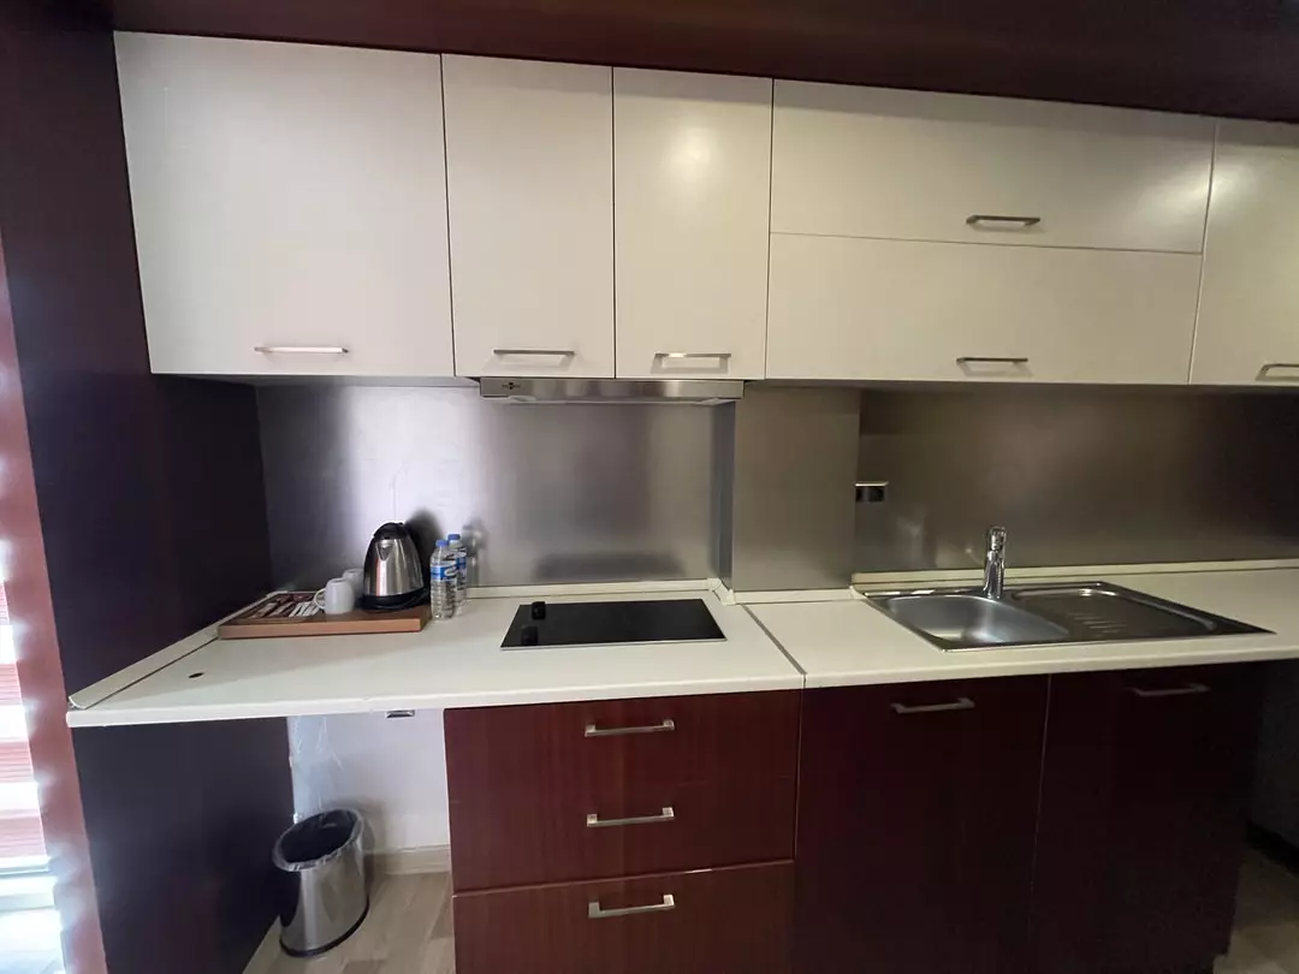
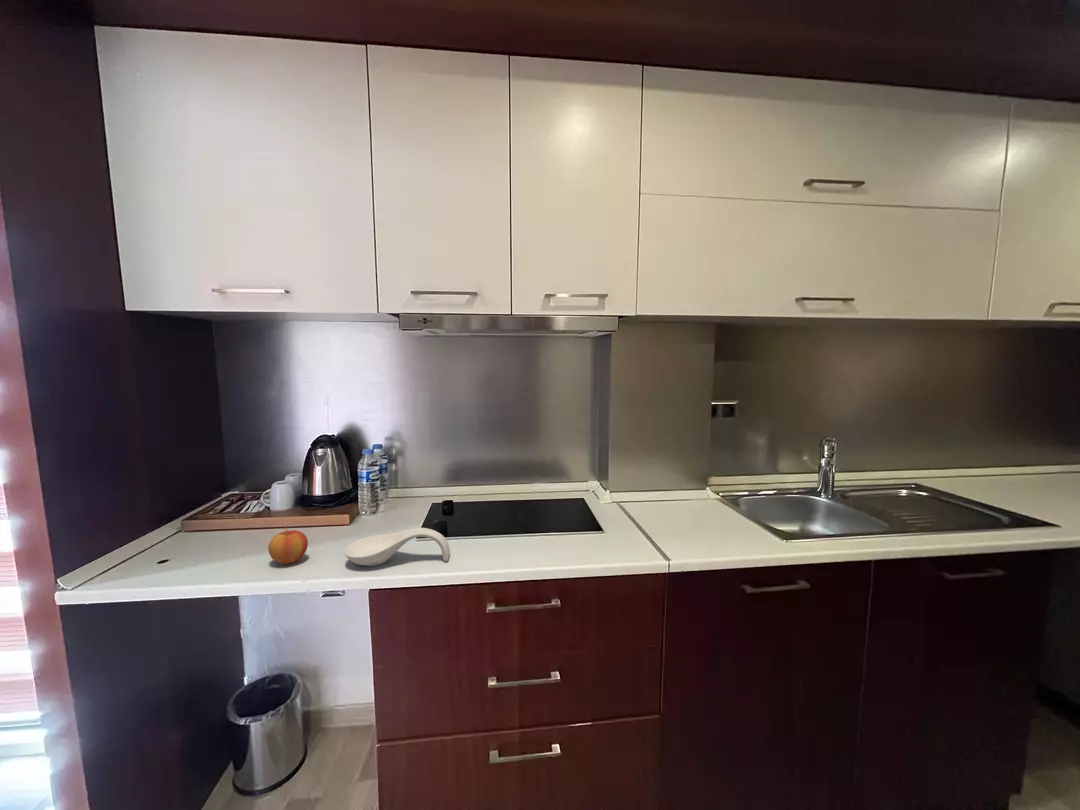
+ spoon rest [343,527,451,567]
+ apple [267,527,309,565]
